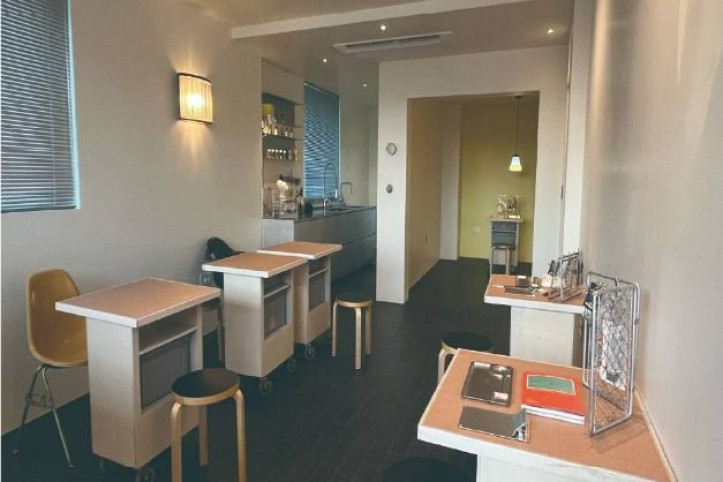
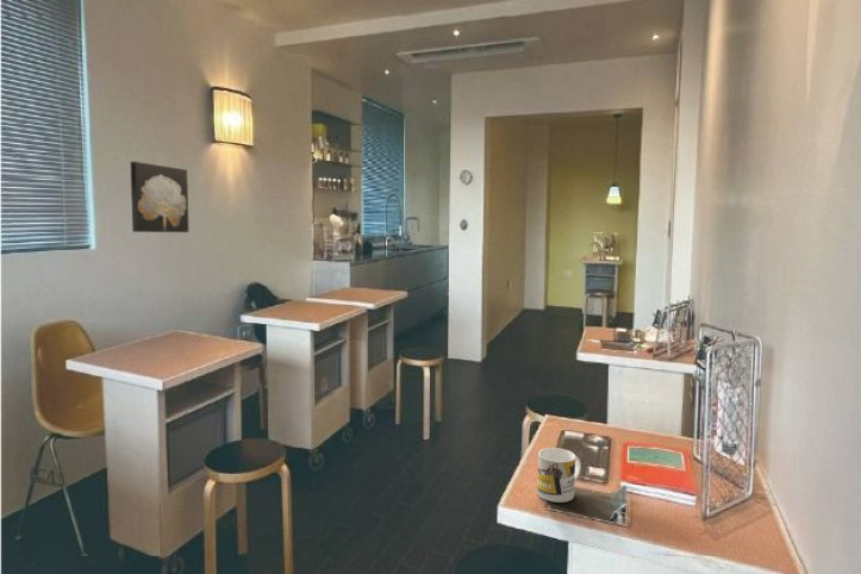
+ mug [536,447,582,504]
+ wall art [130,161,189,233]
